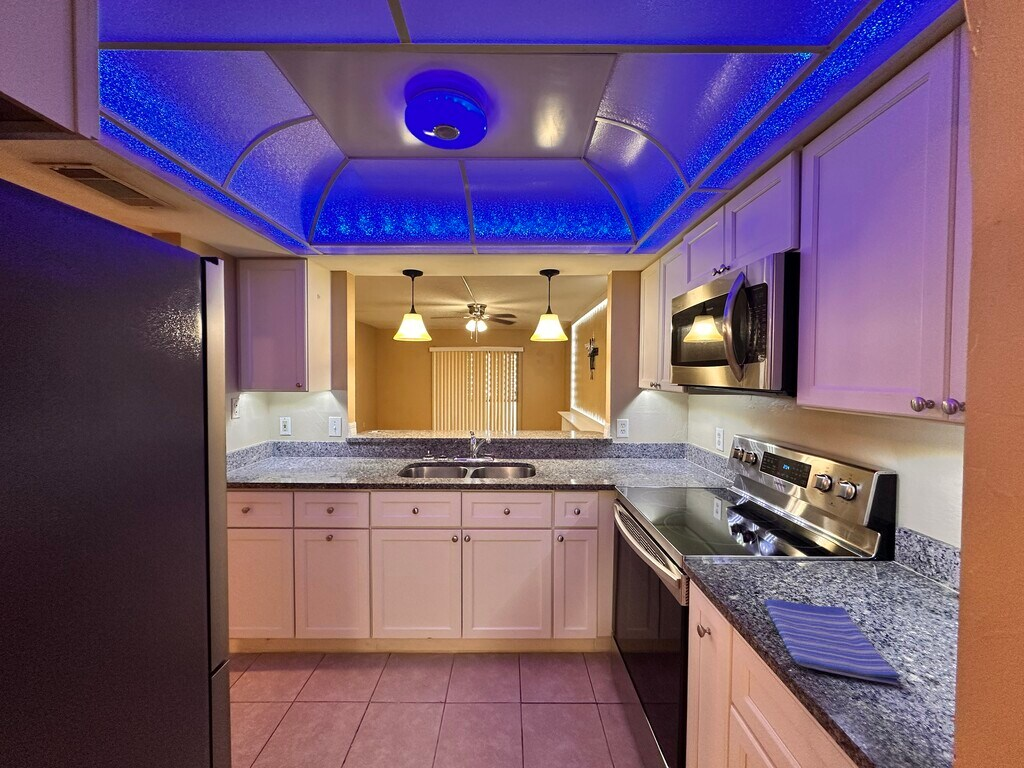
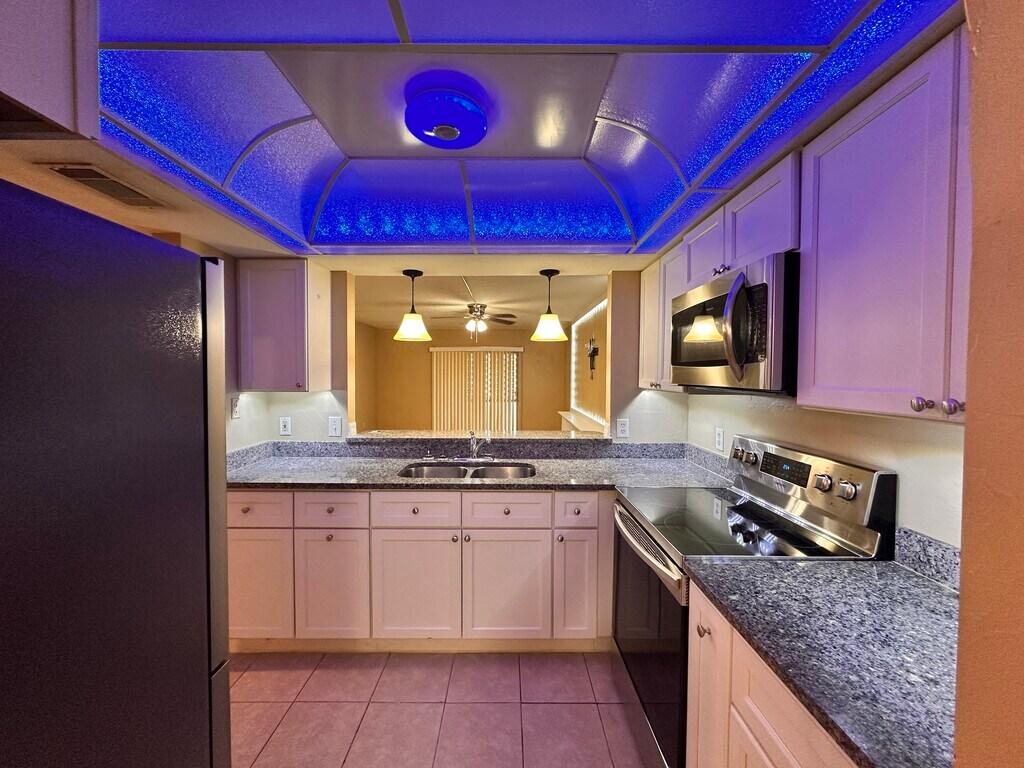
- dish towel [764,598,901,686]
